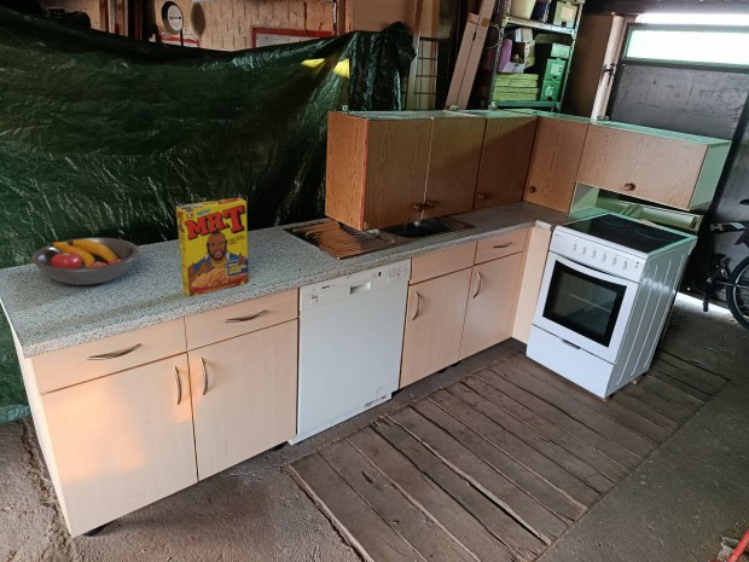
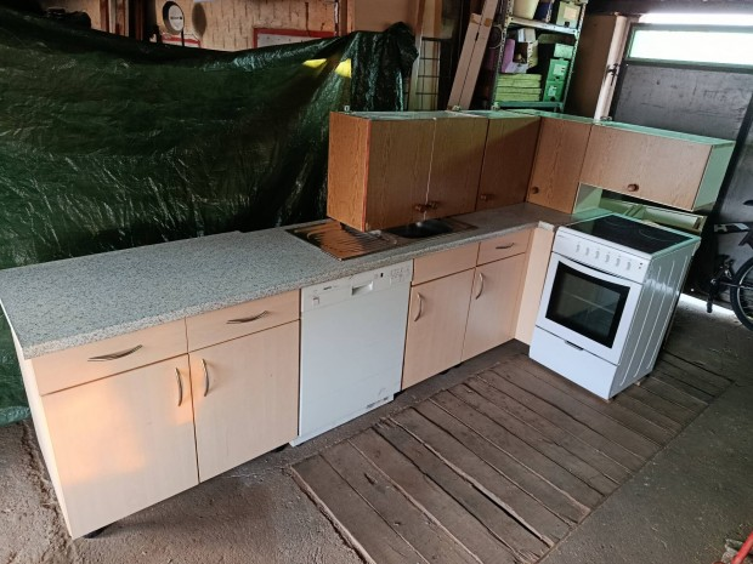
- cereal box [175,197,250,297]
- fruit bowl [30,236,140,286]
